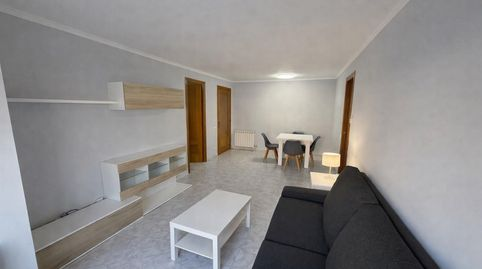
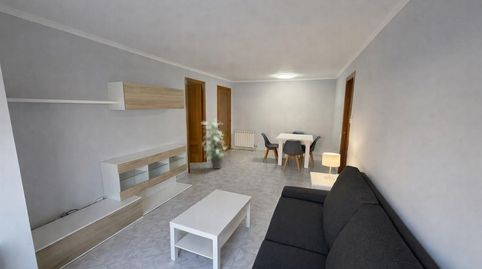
+ indoor plant [200,119,229,170]
